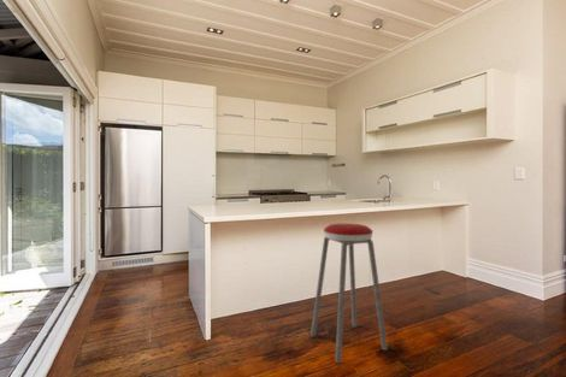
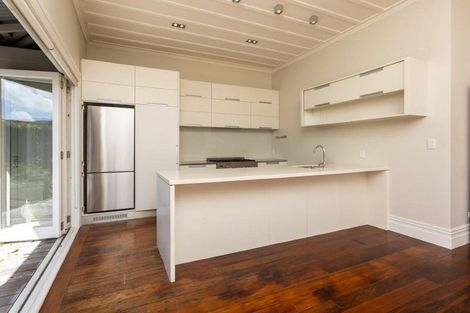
- music stool [309,223,389,364]
